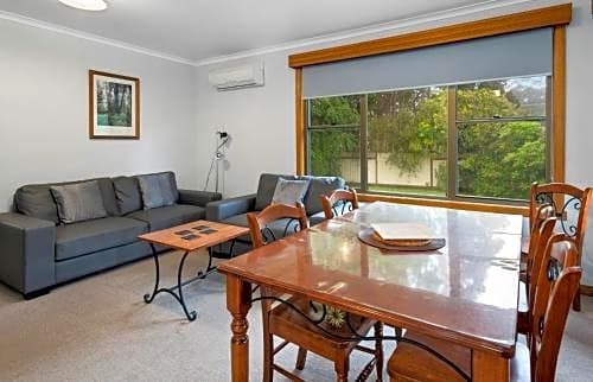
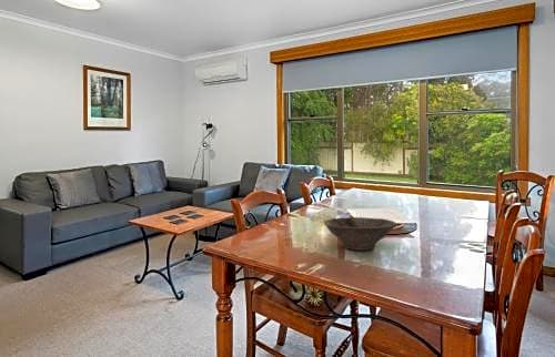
+ bowl [323,216,398,252]
